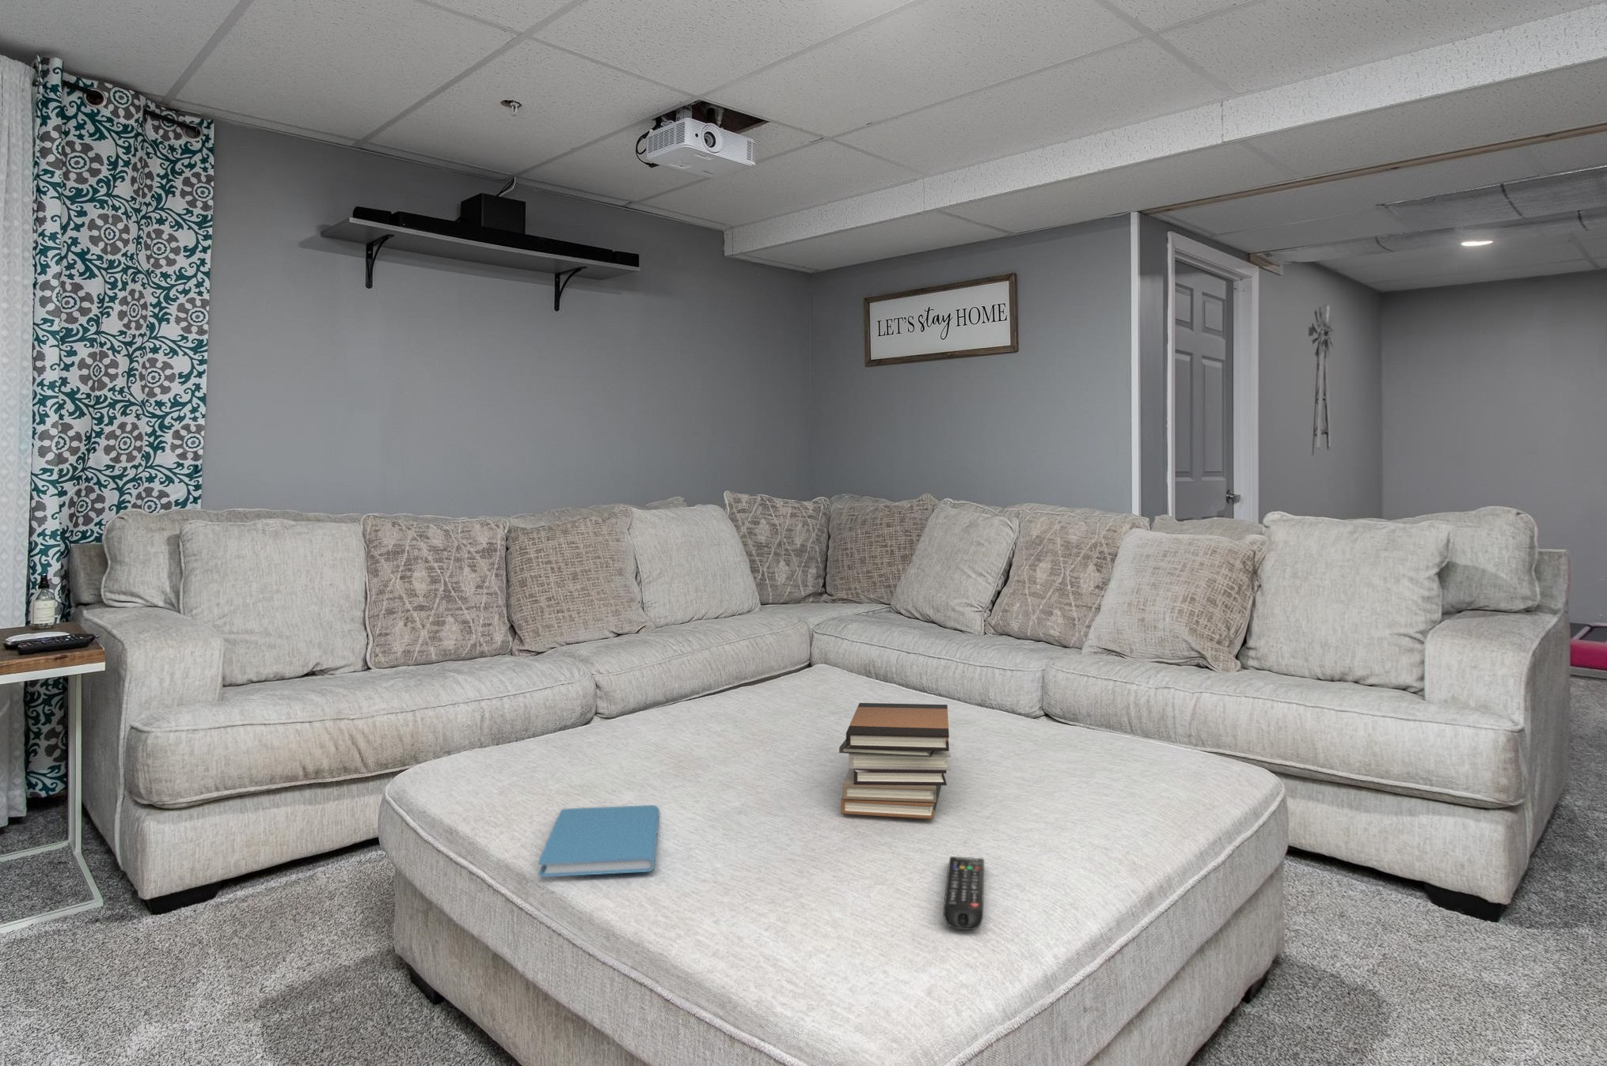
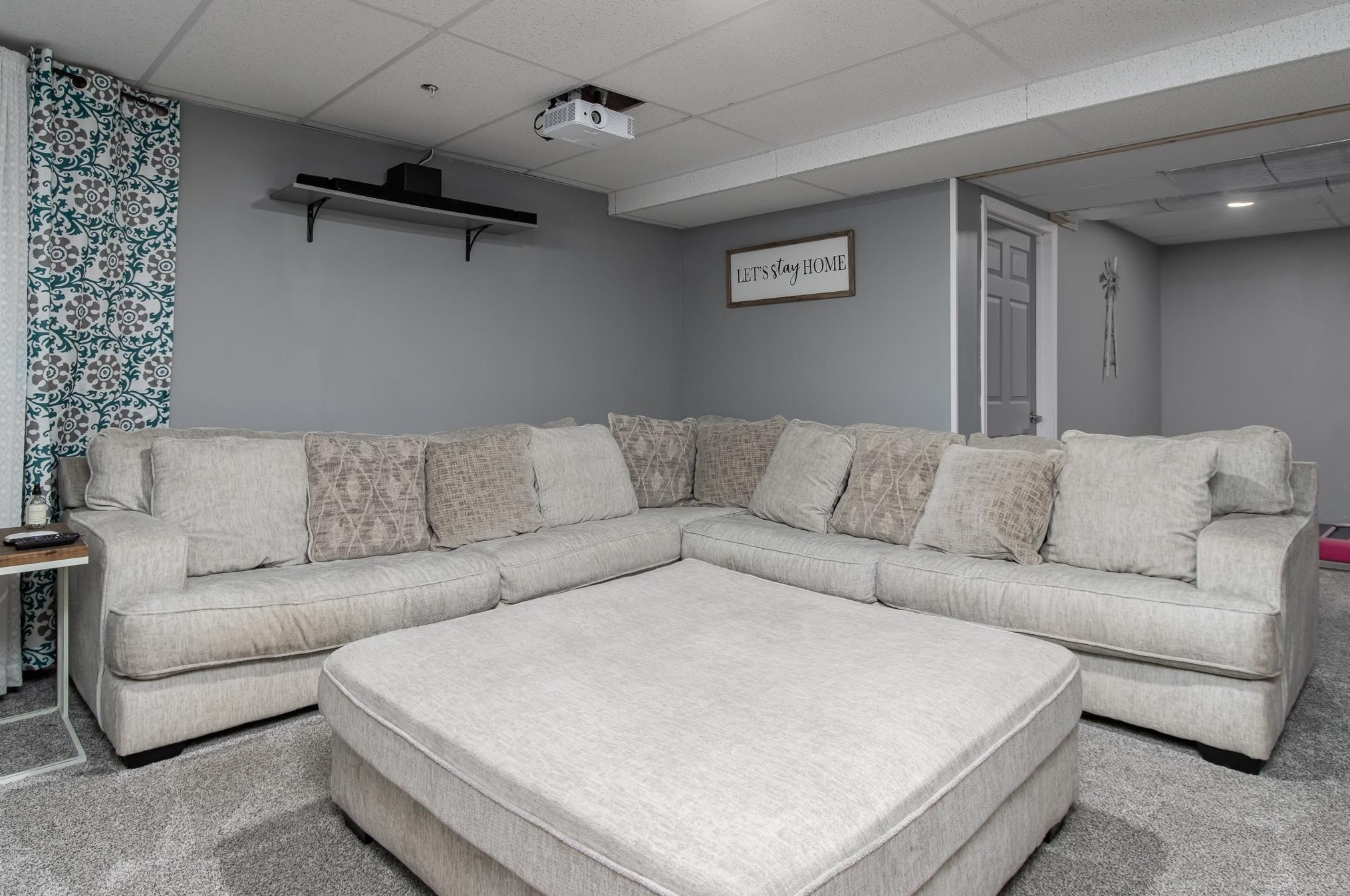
- book stack [838,702,951,820]
- remote control [943,855,984,930]
- book [538,804,661,878]
